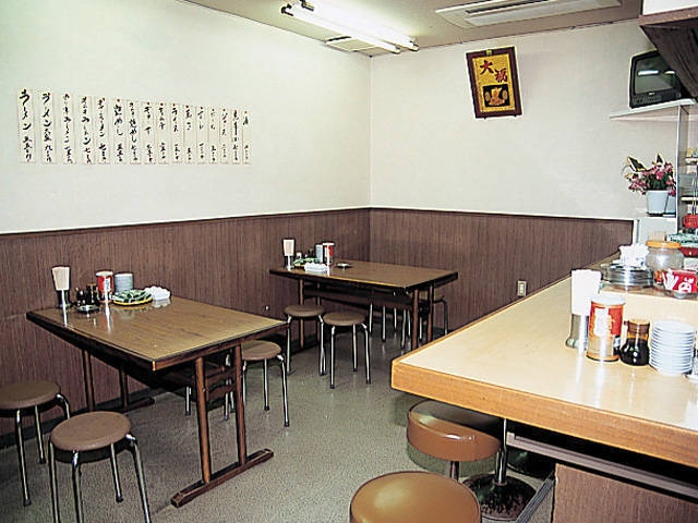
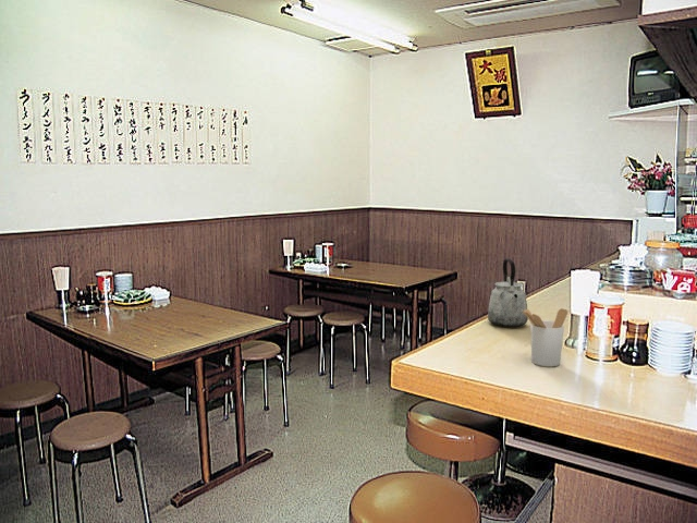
+ kettle [487,258,529,328]
+ utensil holder [522,307,568,367]
